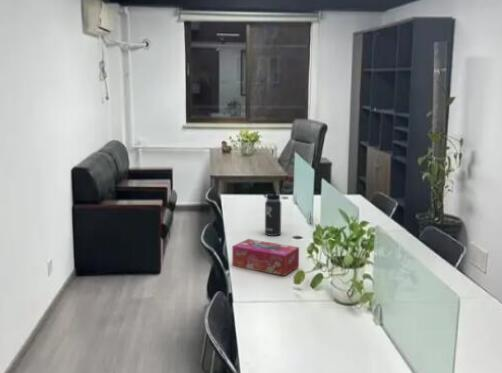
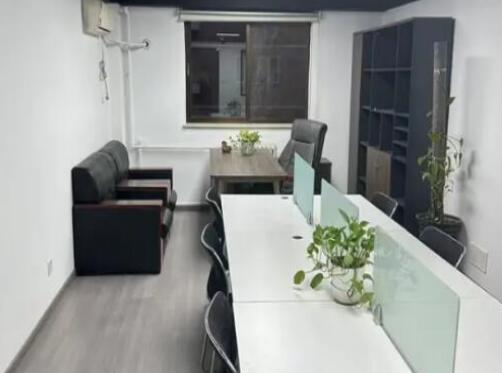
- thermos bottle [263,186,282,237]
- tissue box [231,238,300,277]
